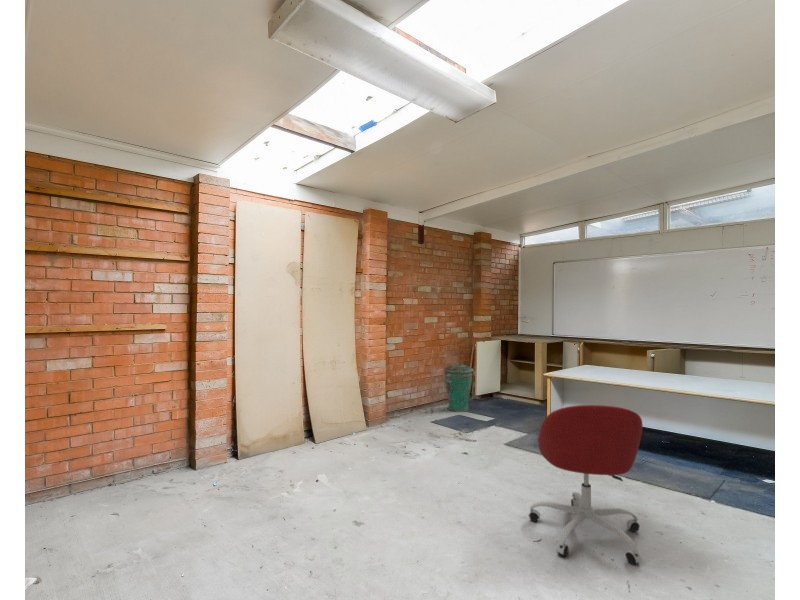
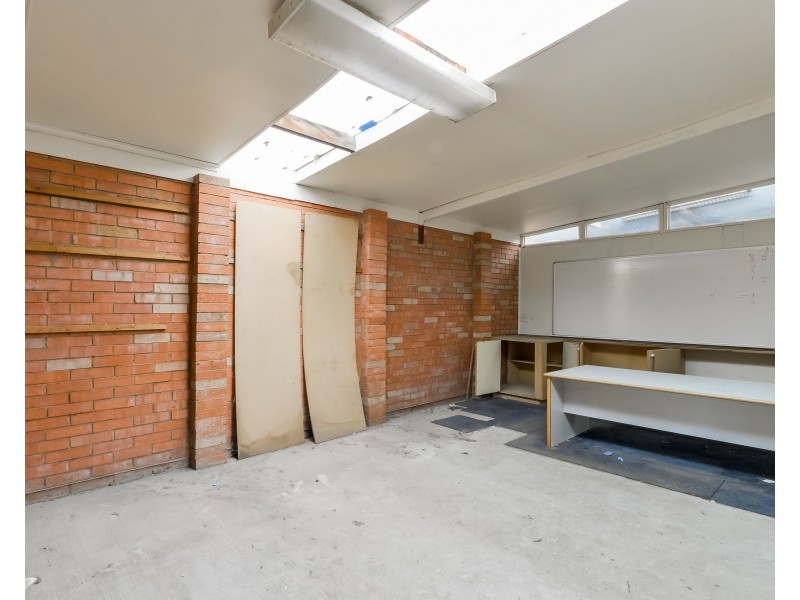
- office chair [528,404,644,566]
- trash can [443,362,474,413]
